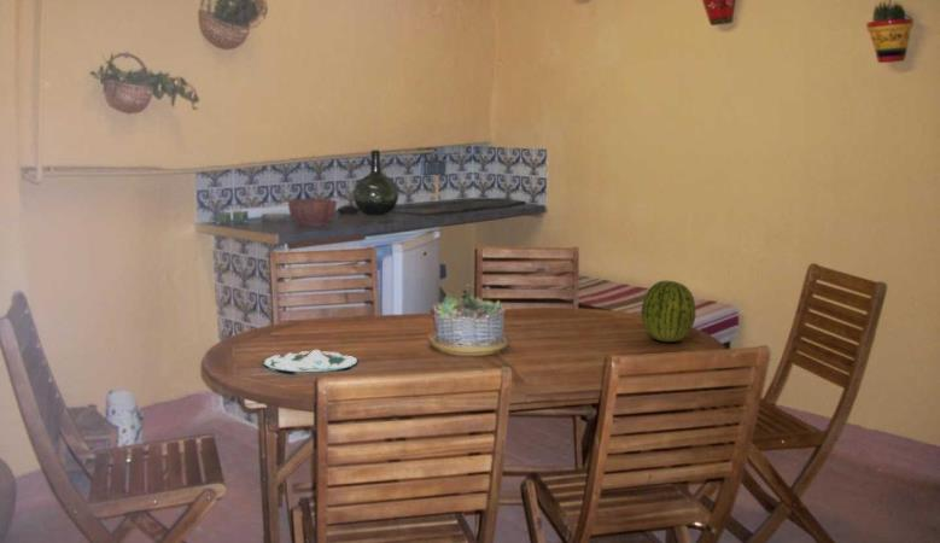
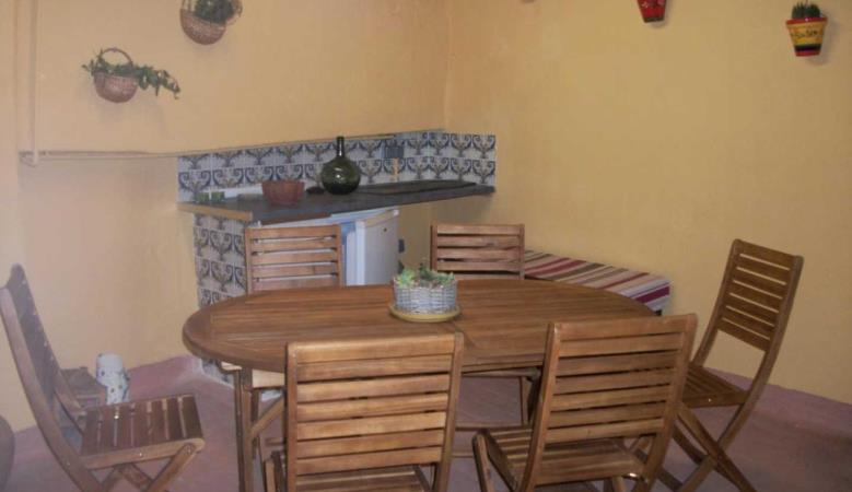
- plate [262,349,358,373]
- fruit [640,280,696,343]
